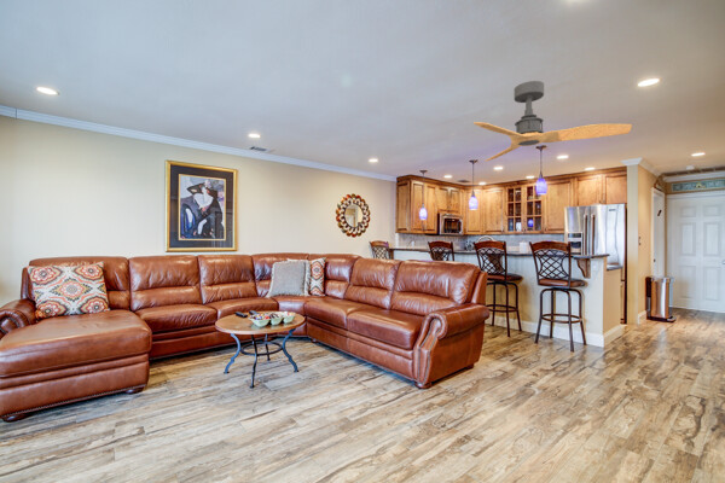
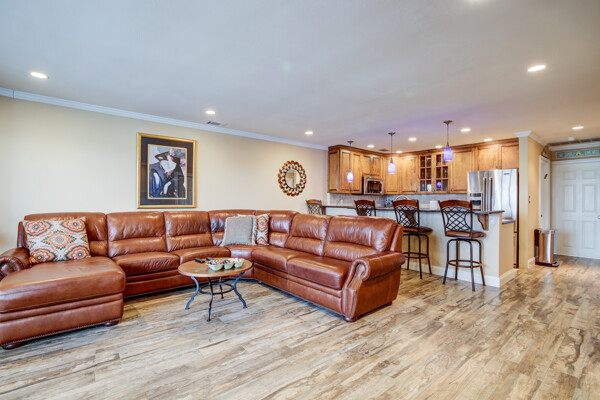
- ceiling fan [472,80,633,163]
